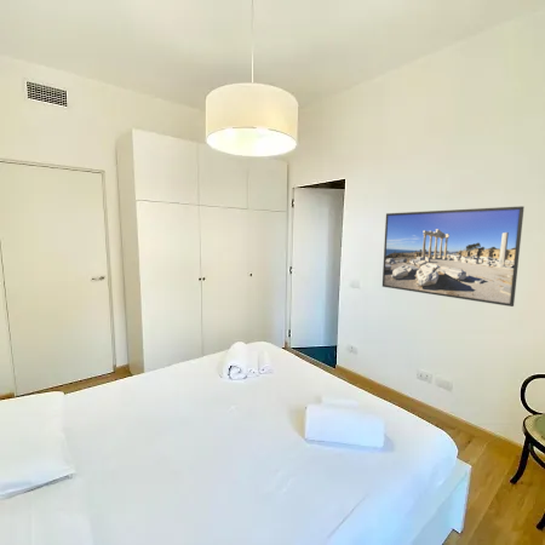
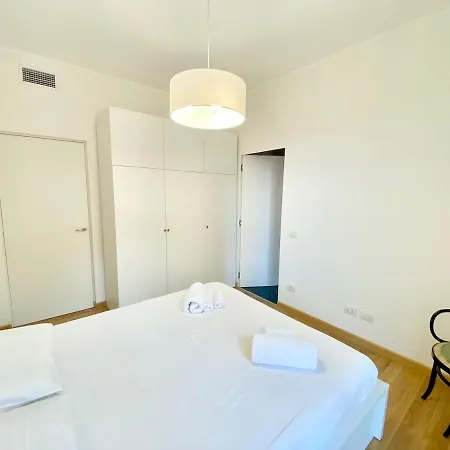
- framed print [382,205,526,308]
